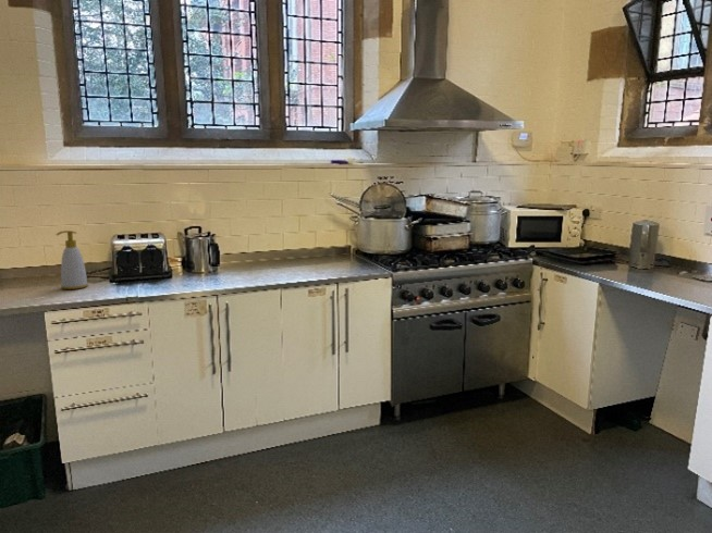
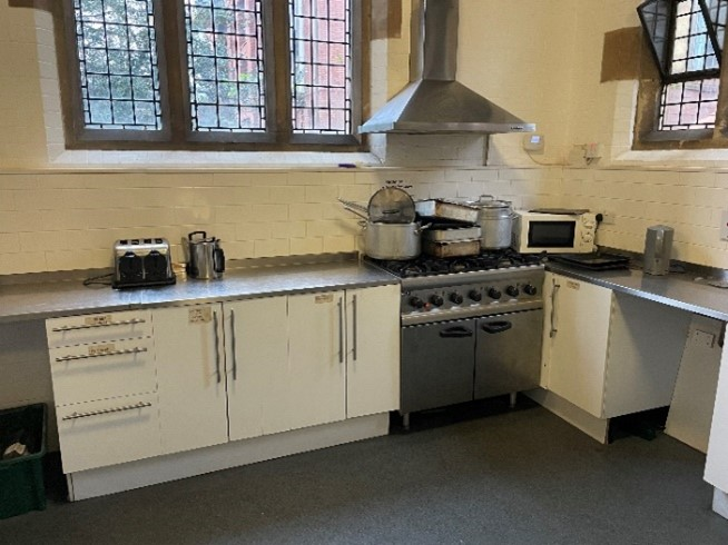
- soap bottle [54,230,89,290]
